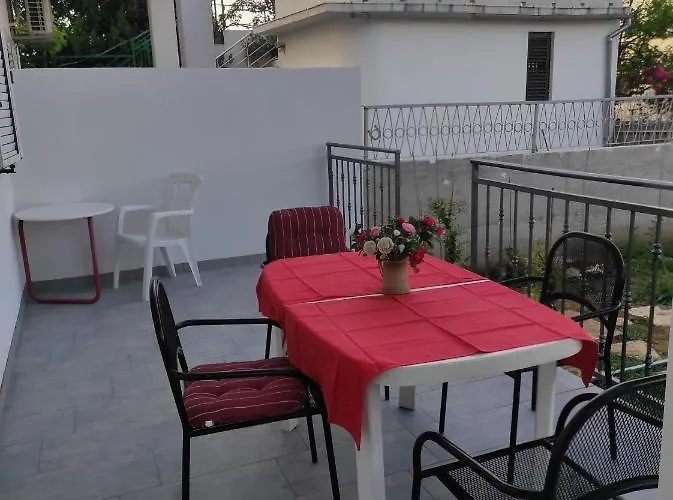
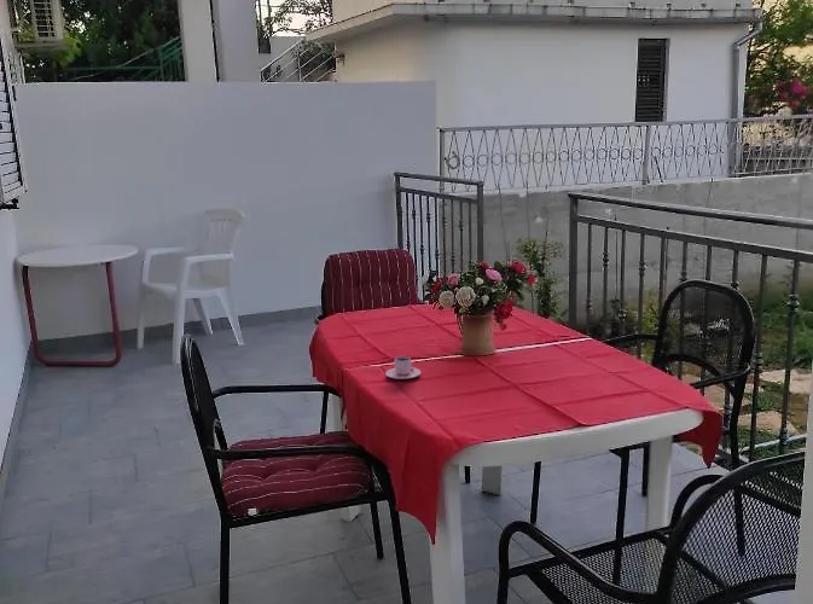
+ teacup [384,355,422,381]
